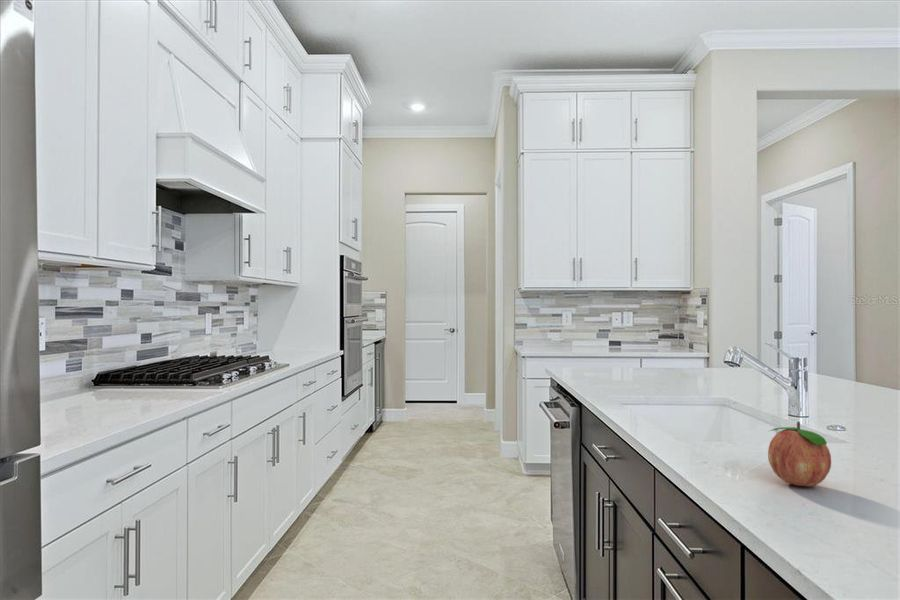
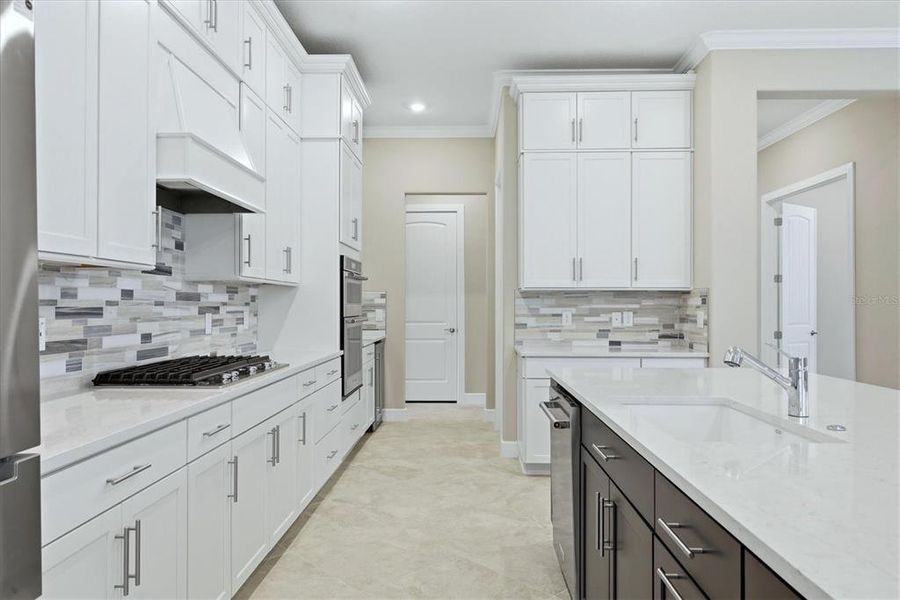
- fruit [767,421,832,487]
